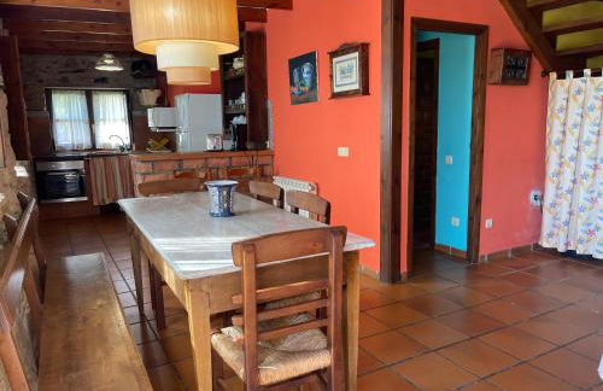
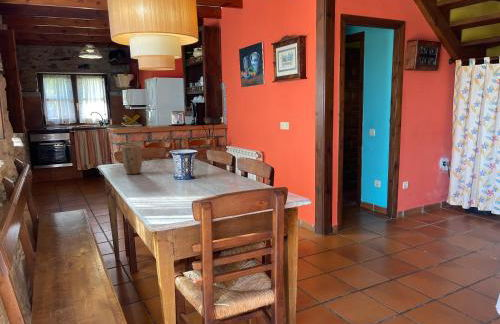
+ plant pot [121,143,143,175]
